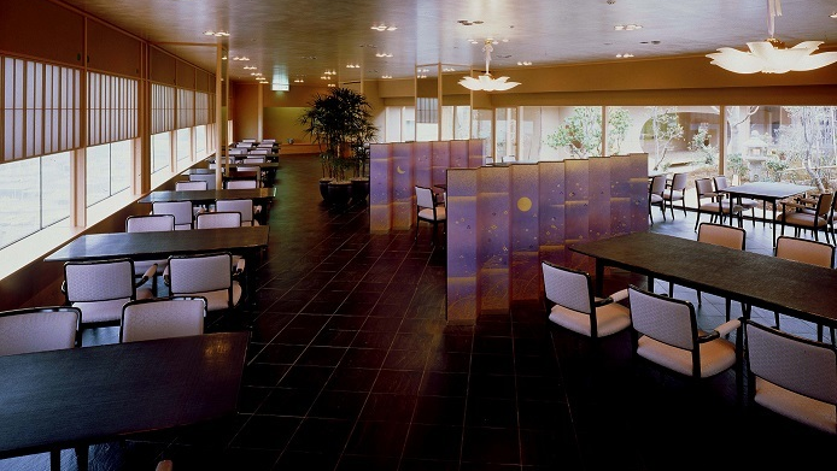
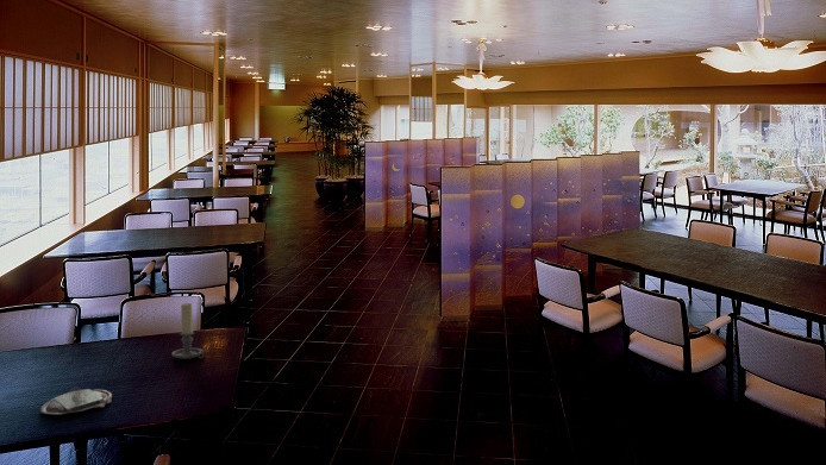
+ candle holder [170,302,205,360]
+ plate [39,385,113,416]
